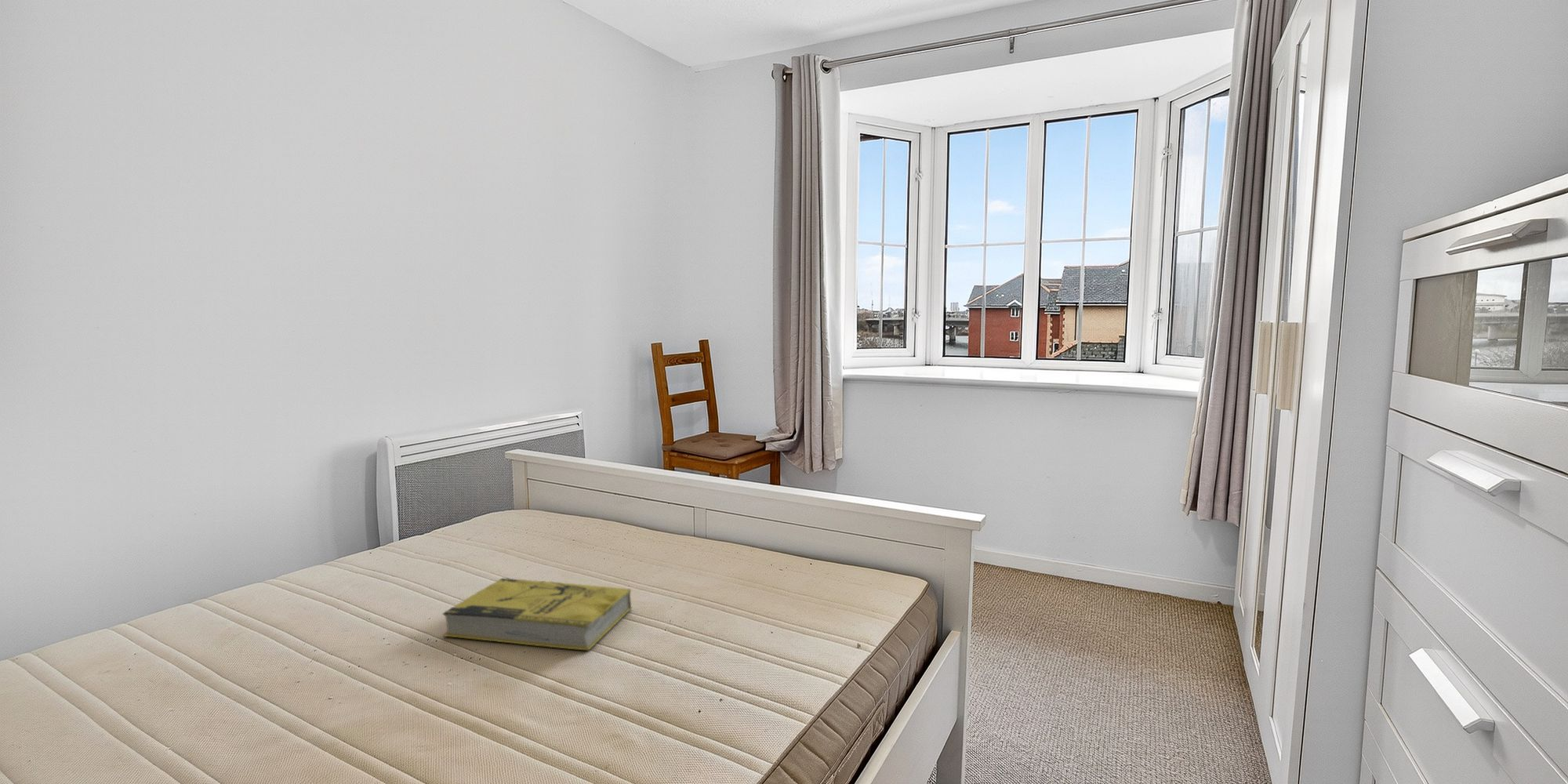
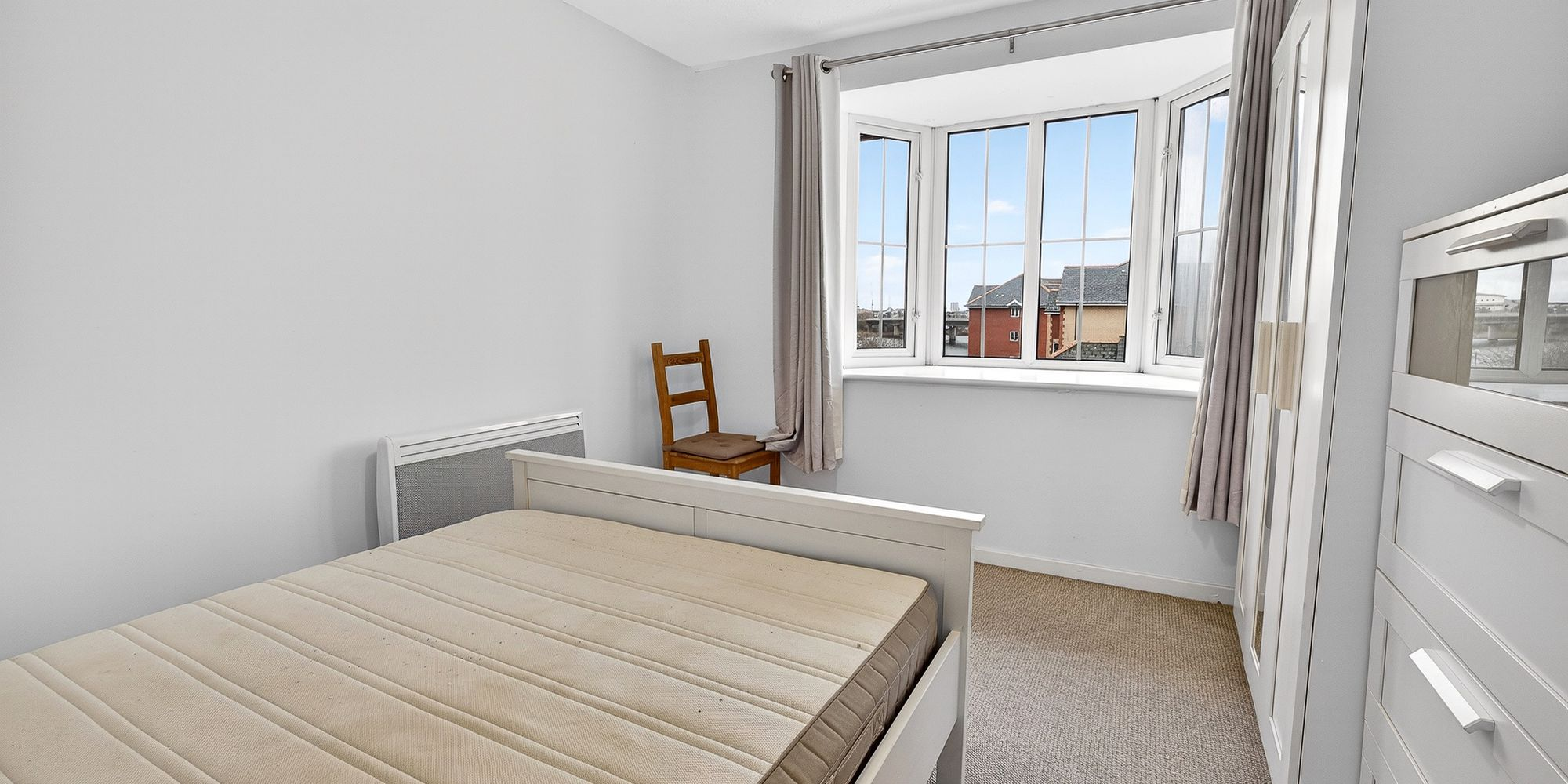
- book [441,577,633,652]
